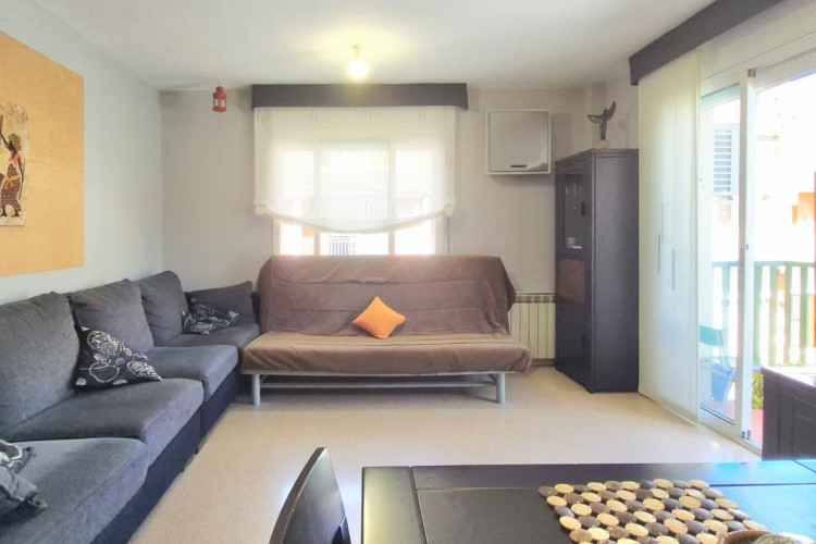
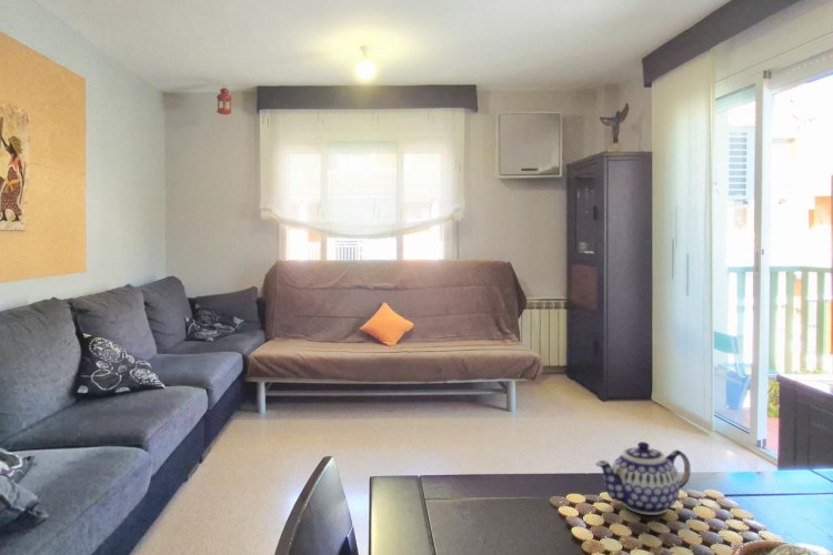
+ teapot [595,441,692,516]
